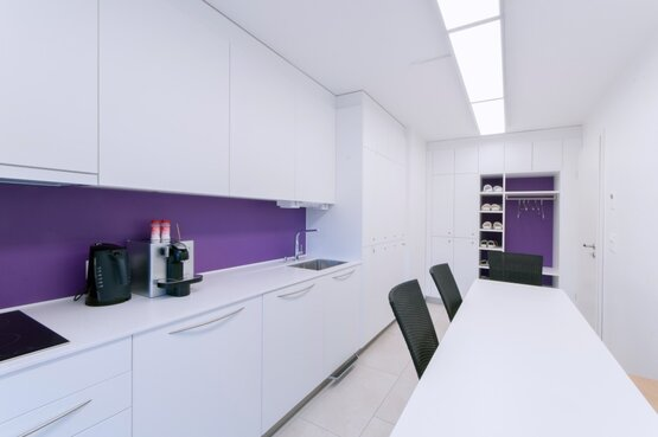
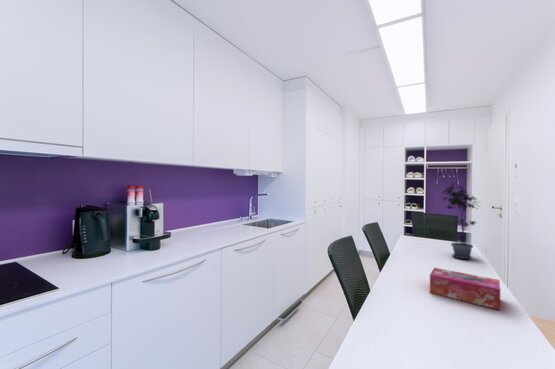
+ tissue box [429,266,501,311]
+ potted plant [441,182,483,260]
